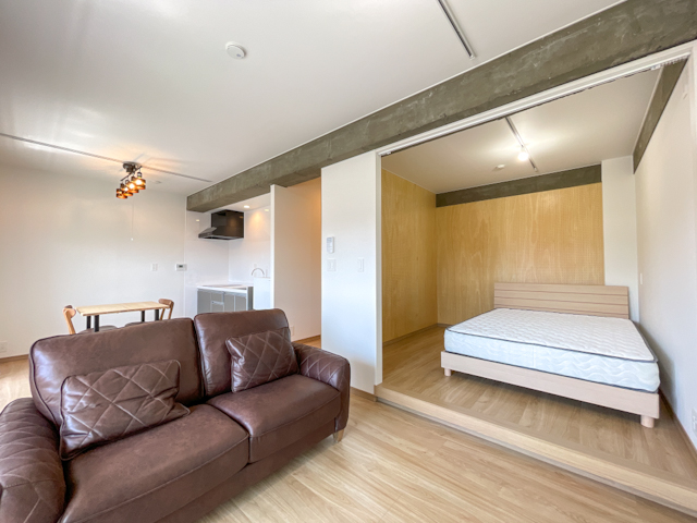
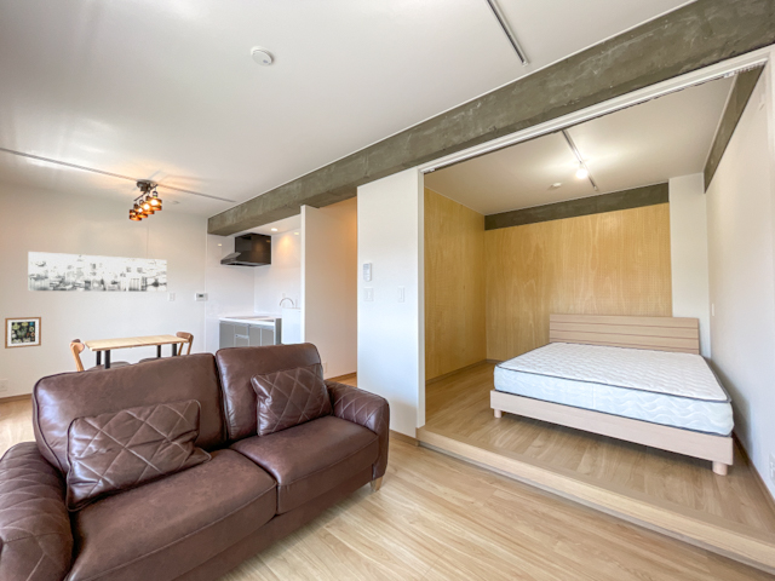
+ wall art [4,316,42,350]
+ wall art [27,251,168,293]
